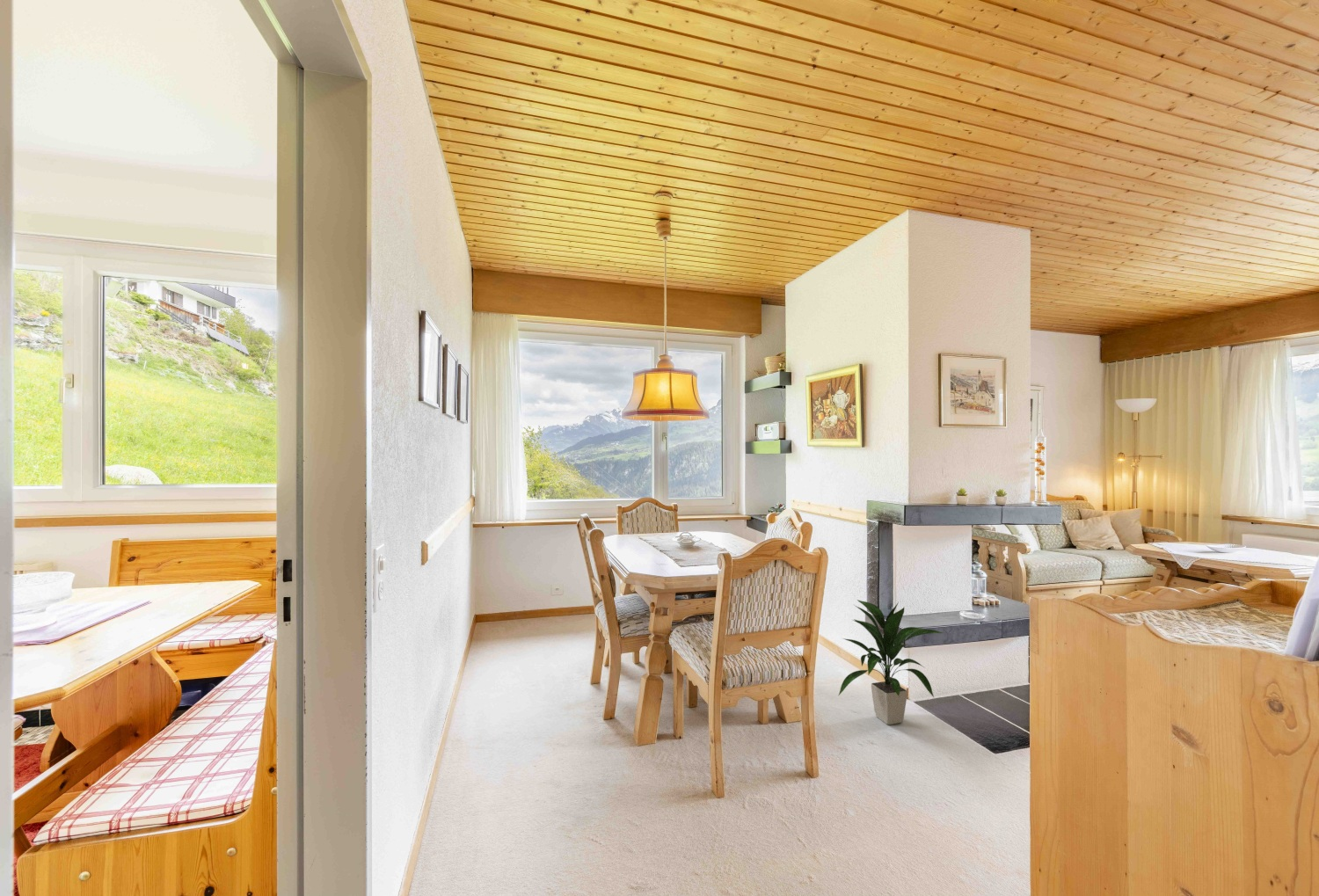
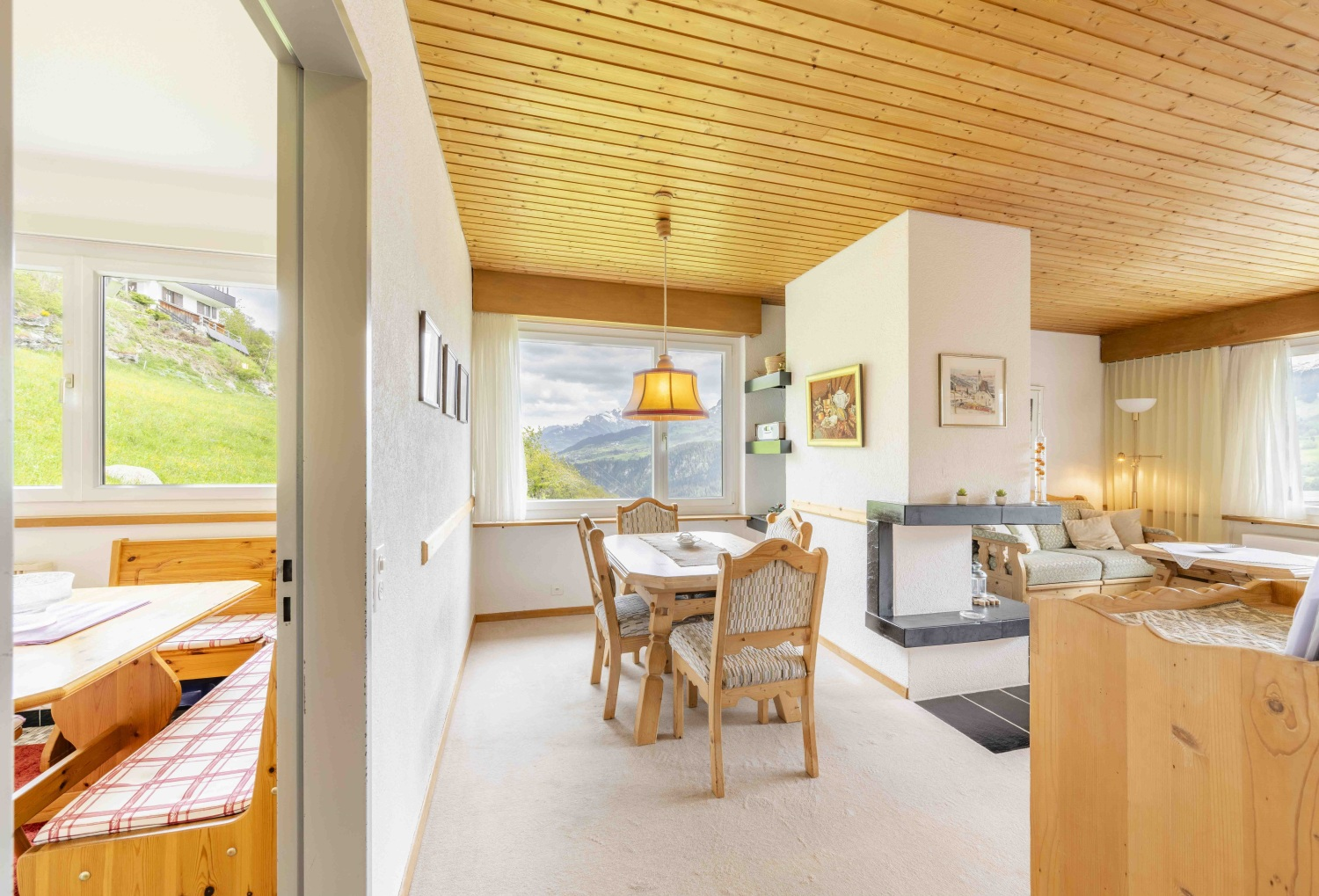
- indoor plant [838,599,945,725]
